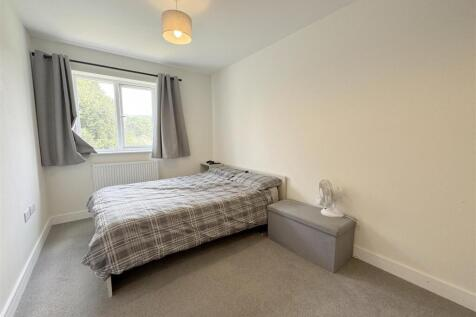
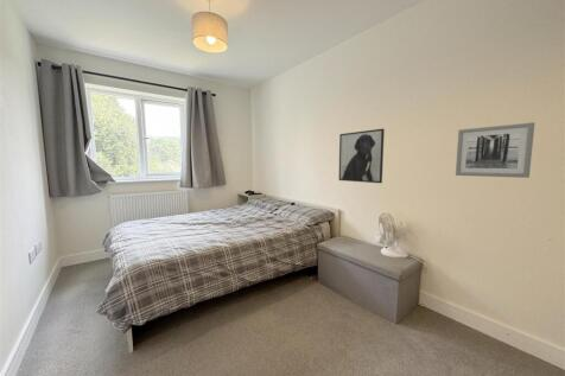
+ wall art [455,121,535,179]
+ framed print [337,128,386,184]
